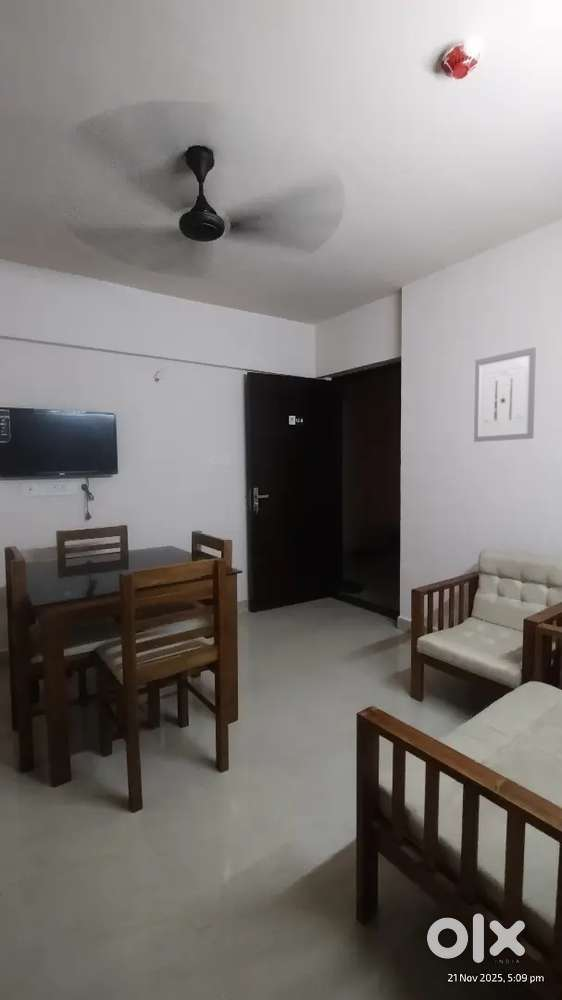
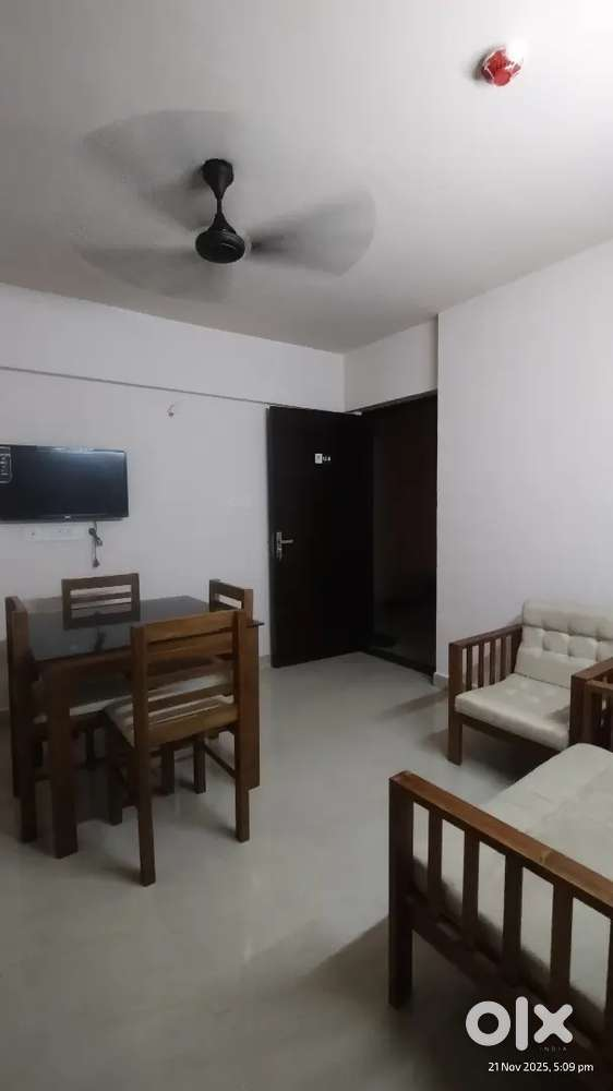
- wall art [473,346,537,443]
